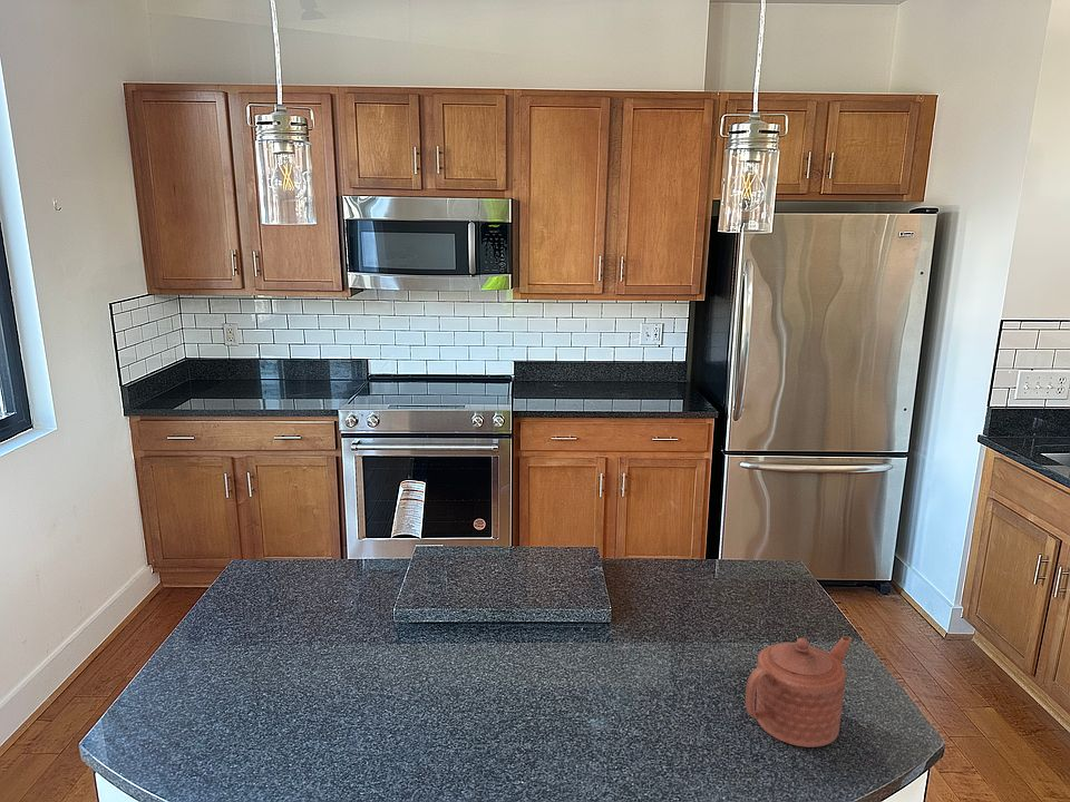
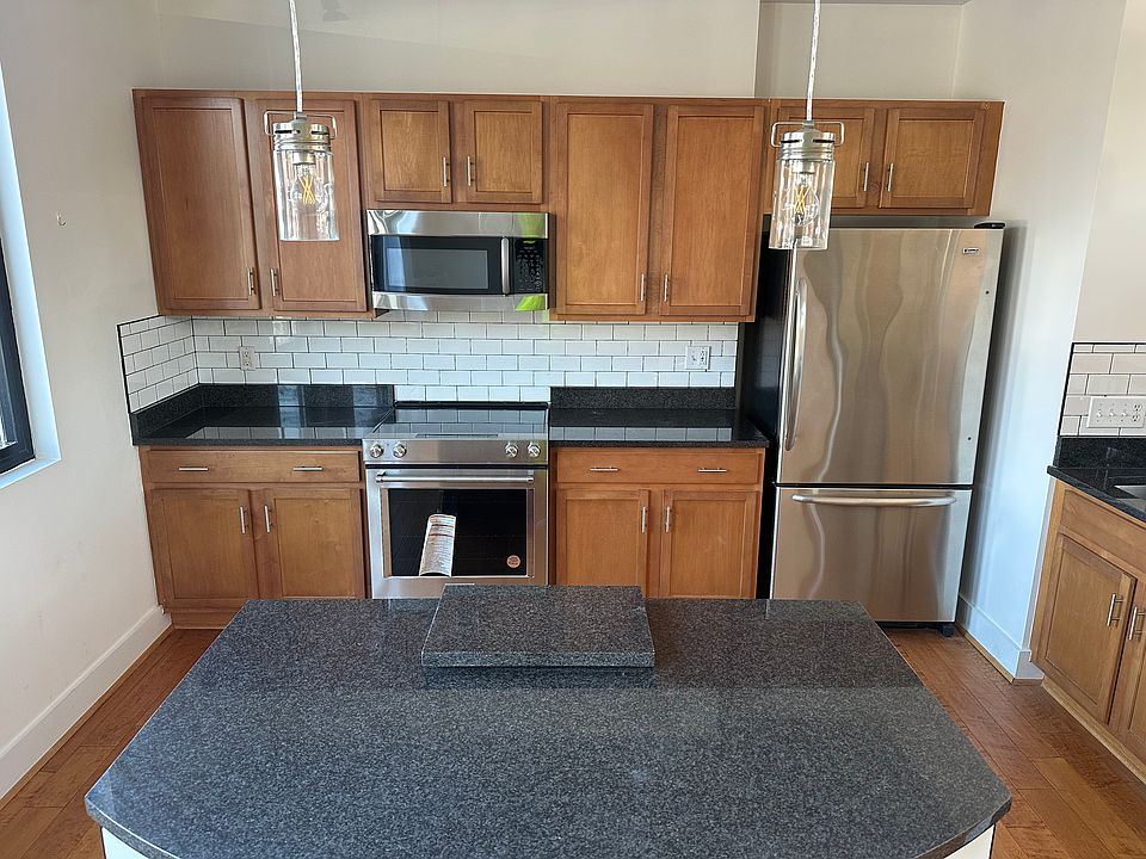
- teapot [745,635,853,749]
